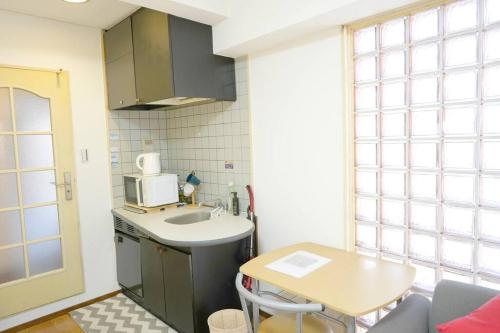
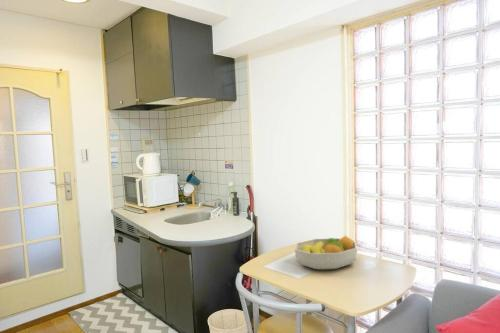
+ fruit bowl [294,235,358,271]
